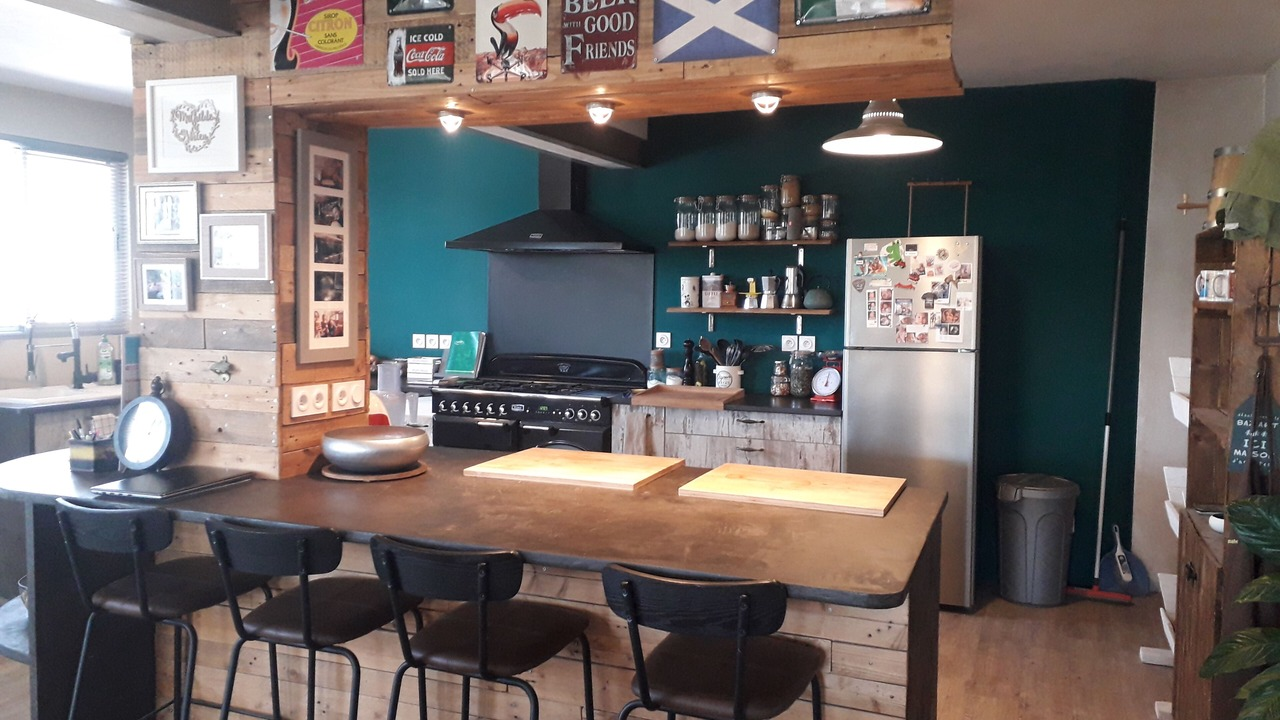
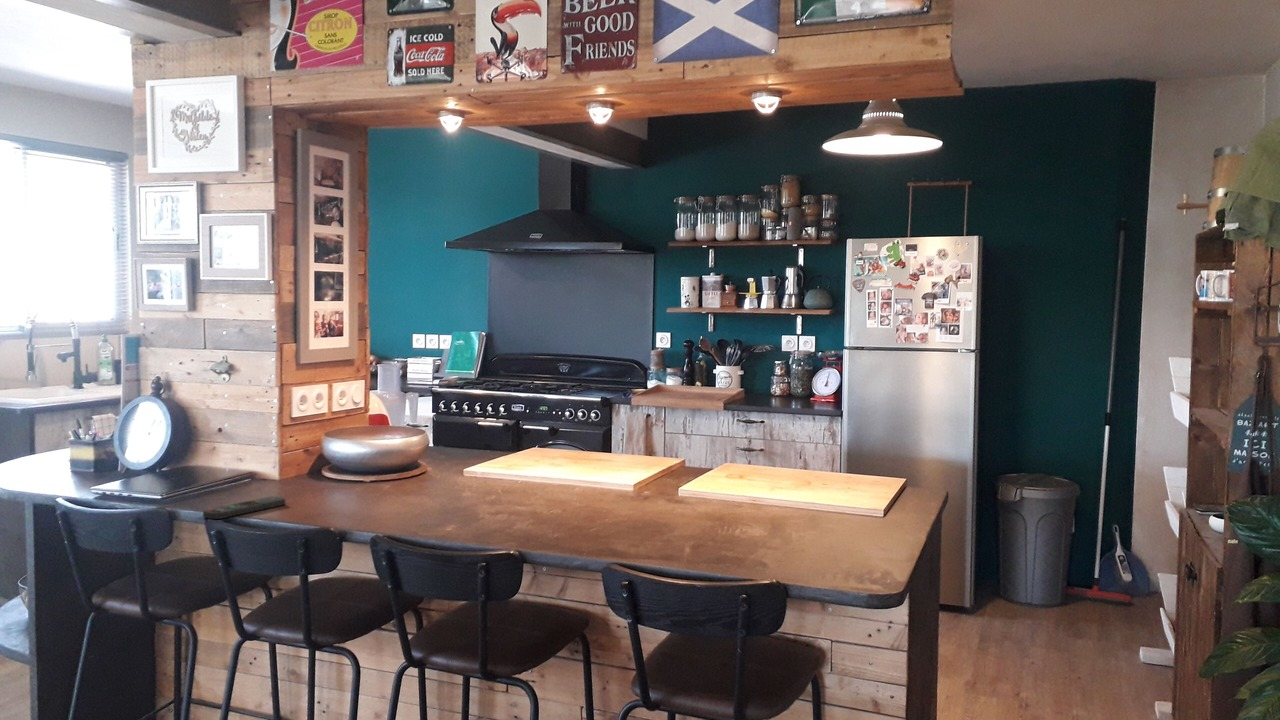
+ remote control [202,495,286,520]
